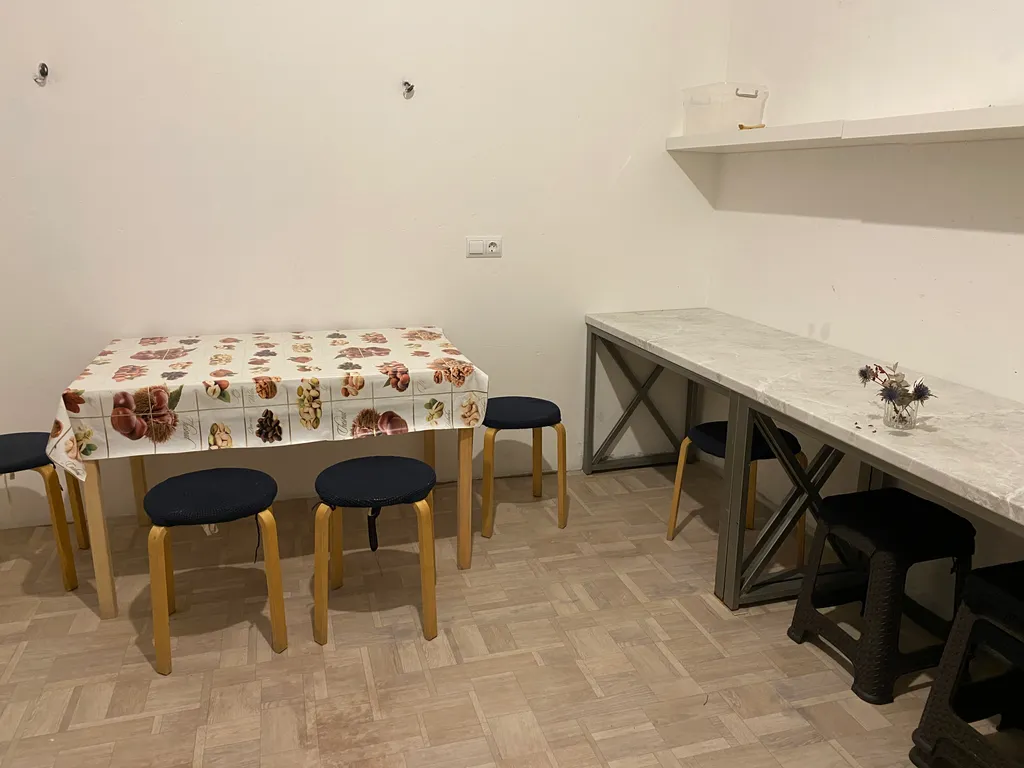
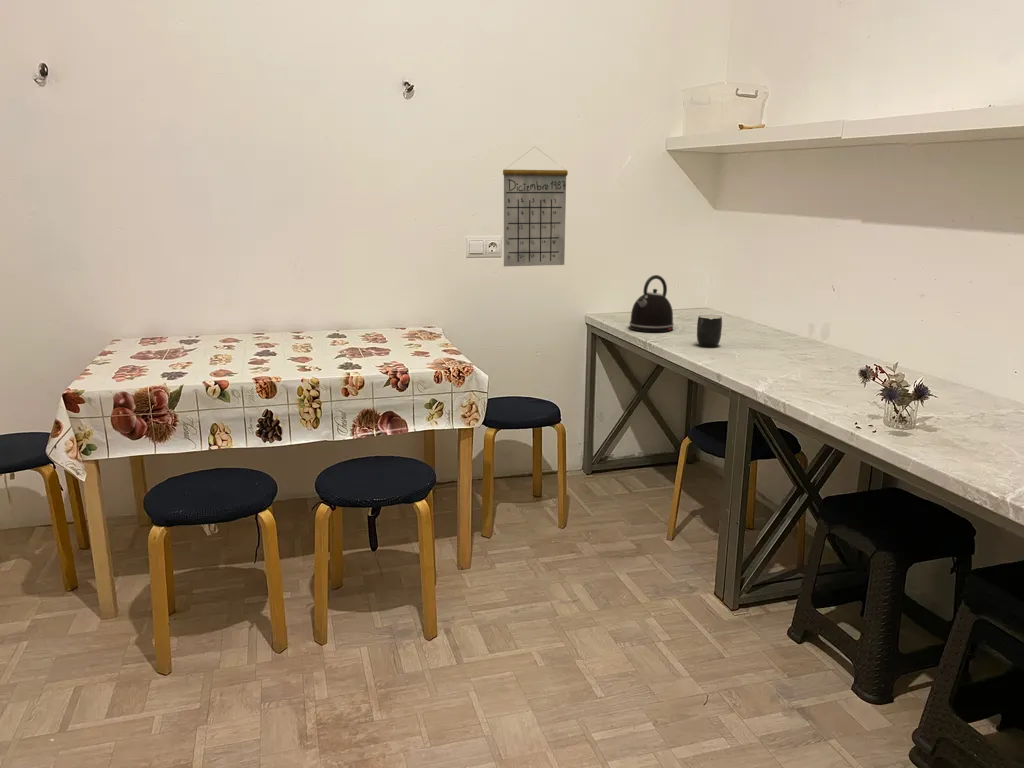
+ mug [696,314,723,348]
+ calendar [502,146,569,267]
+ kettle [628,274,675,333]
